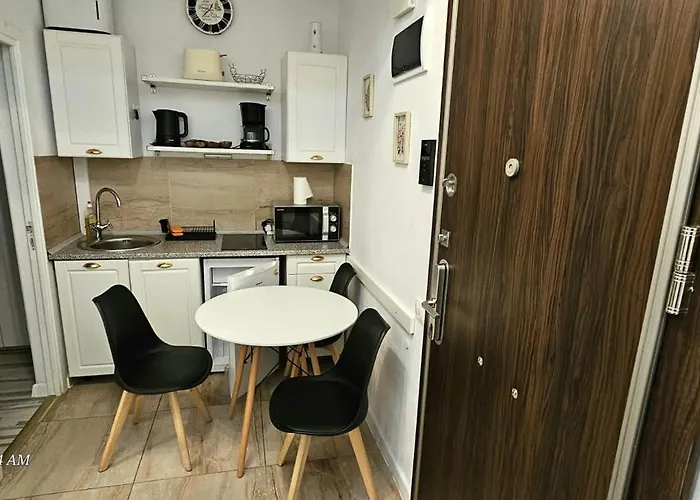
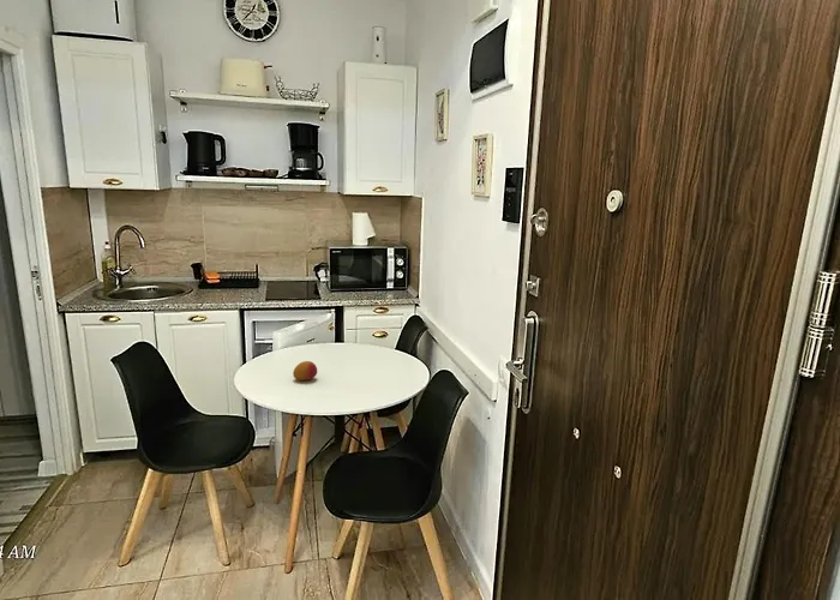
+ fruit [292,360,318,382]
